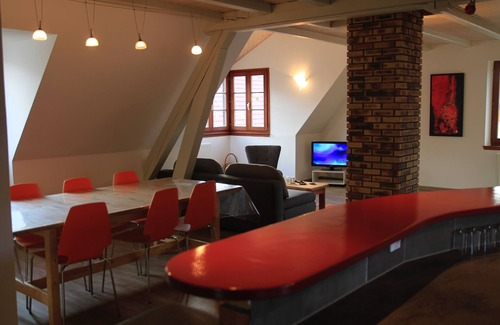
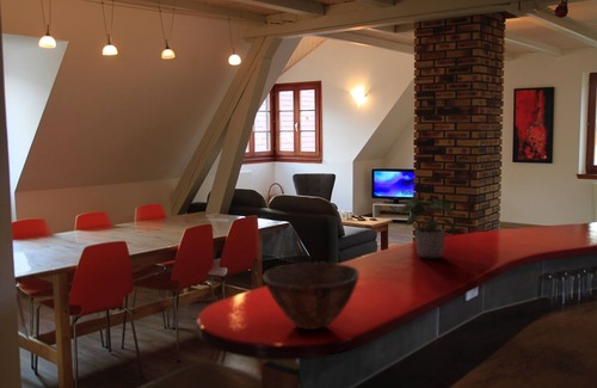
+ bowl [261,260,361,331]
+ potted plant [399,196,457,259]
